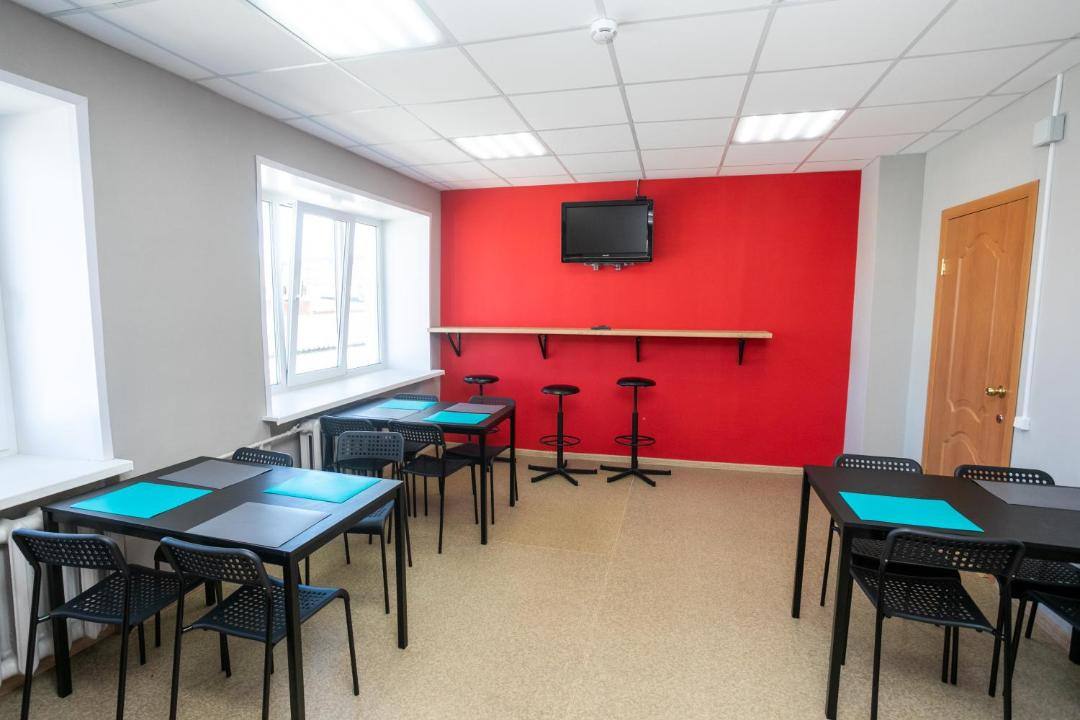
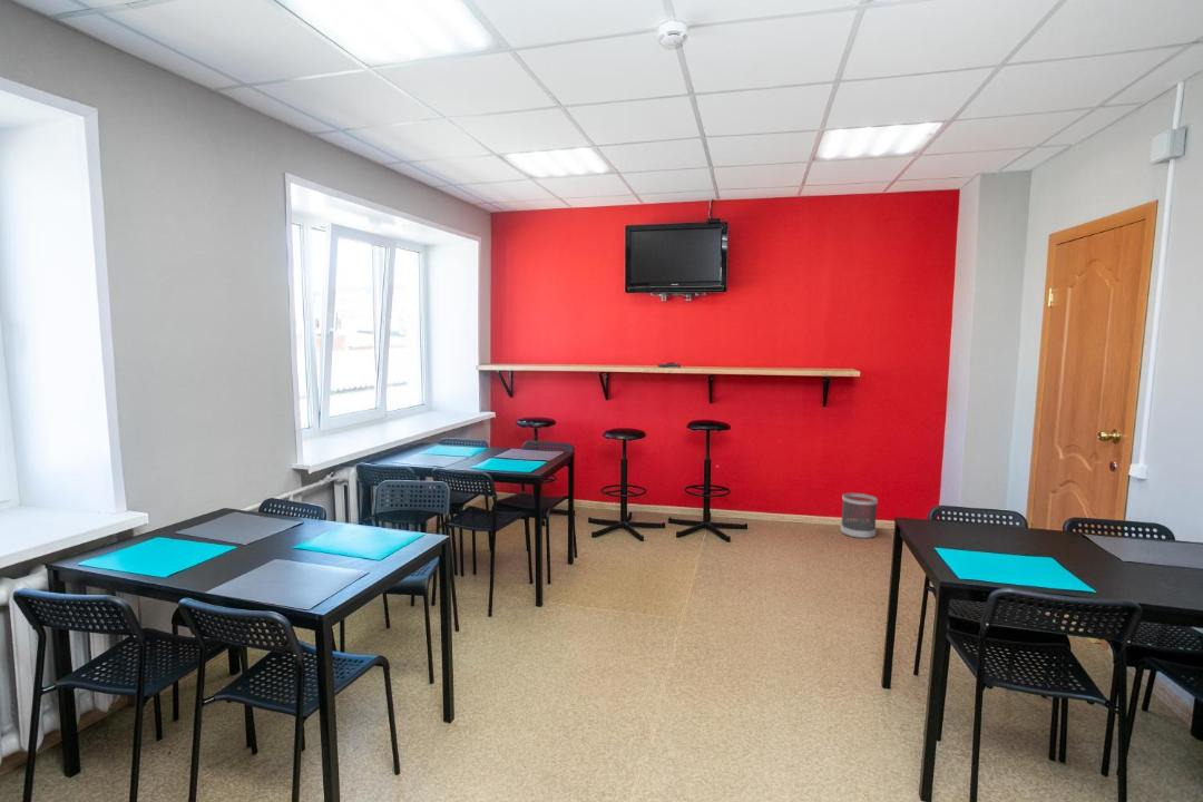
+ wastebasket [840,492,879,539]
